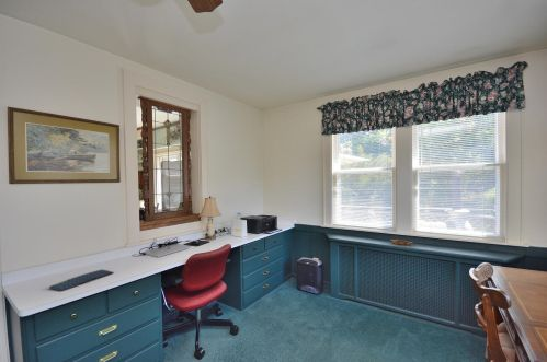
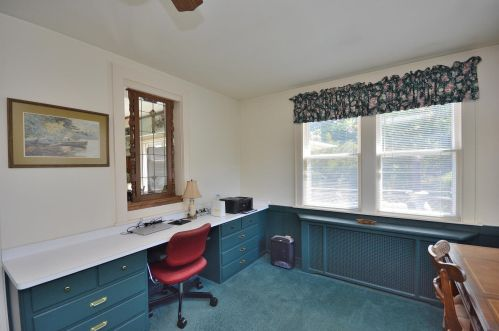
- keyboard [48,268,115,292]
